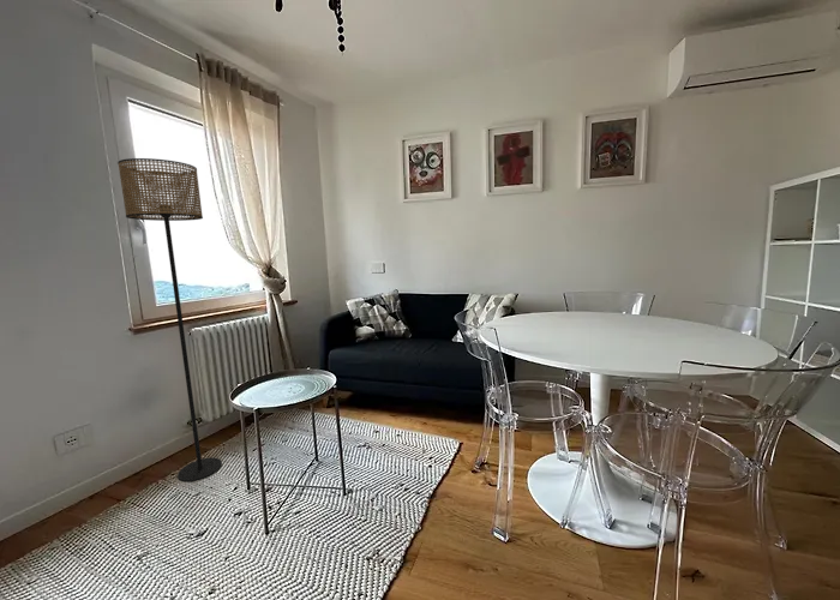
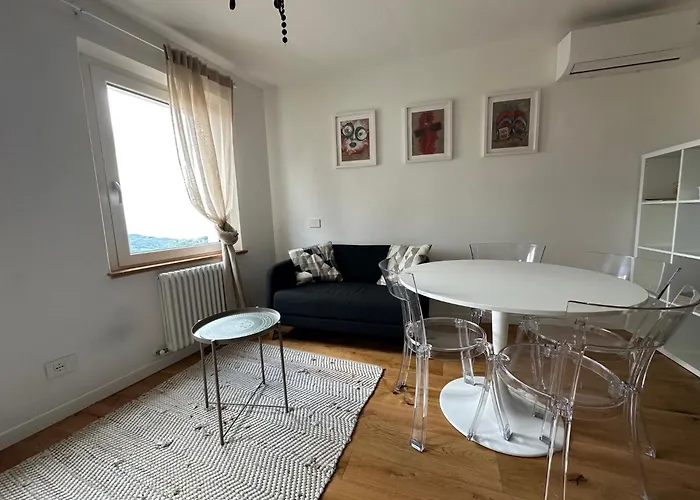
- floor lamp [116,157,223,482]
